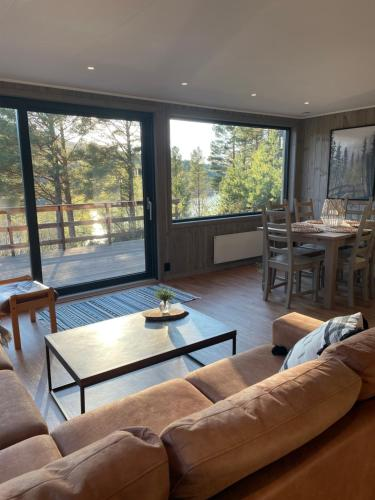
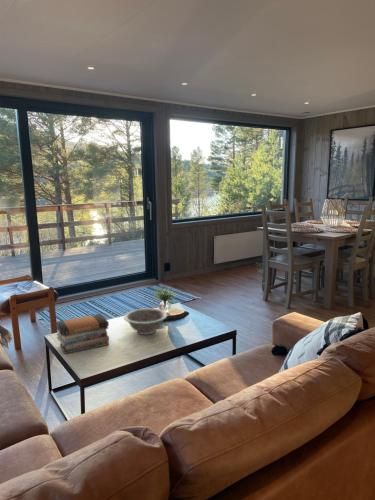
+ bowl [123,307,169,335]
+ book stack [55,313,110,355]
